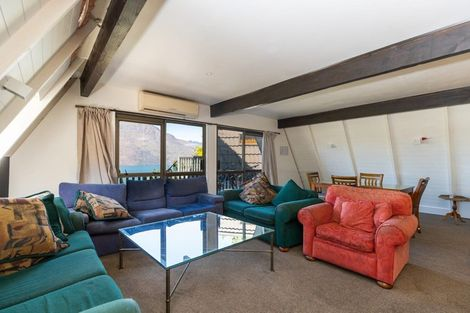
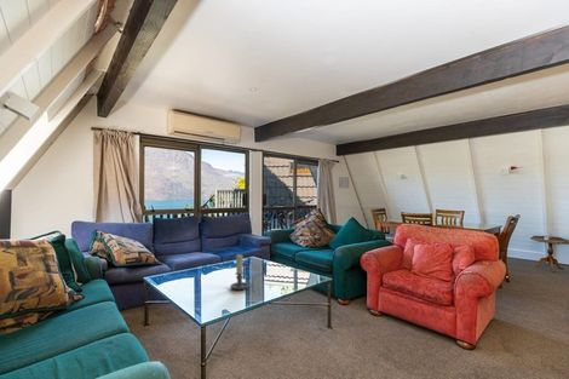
+ candle holder [229,253,253,291]
